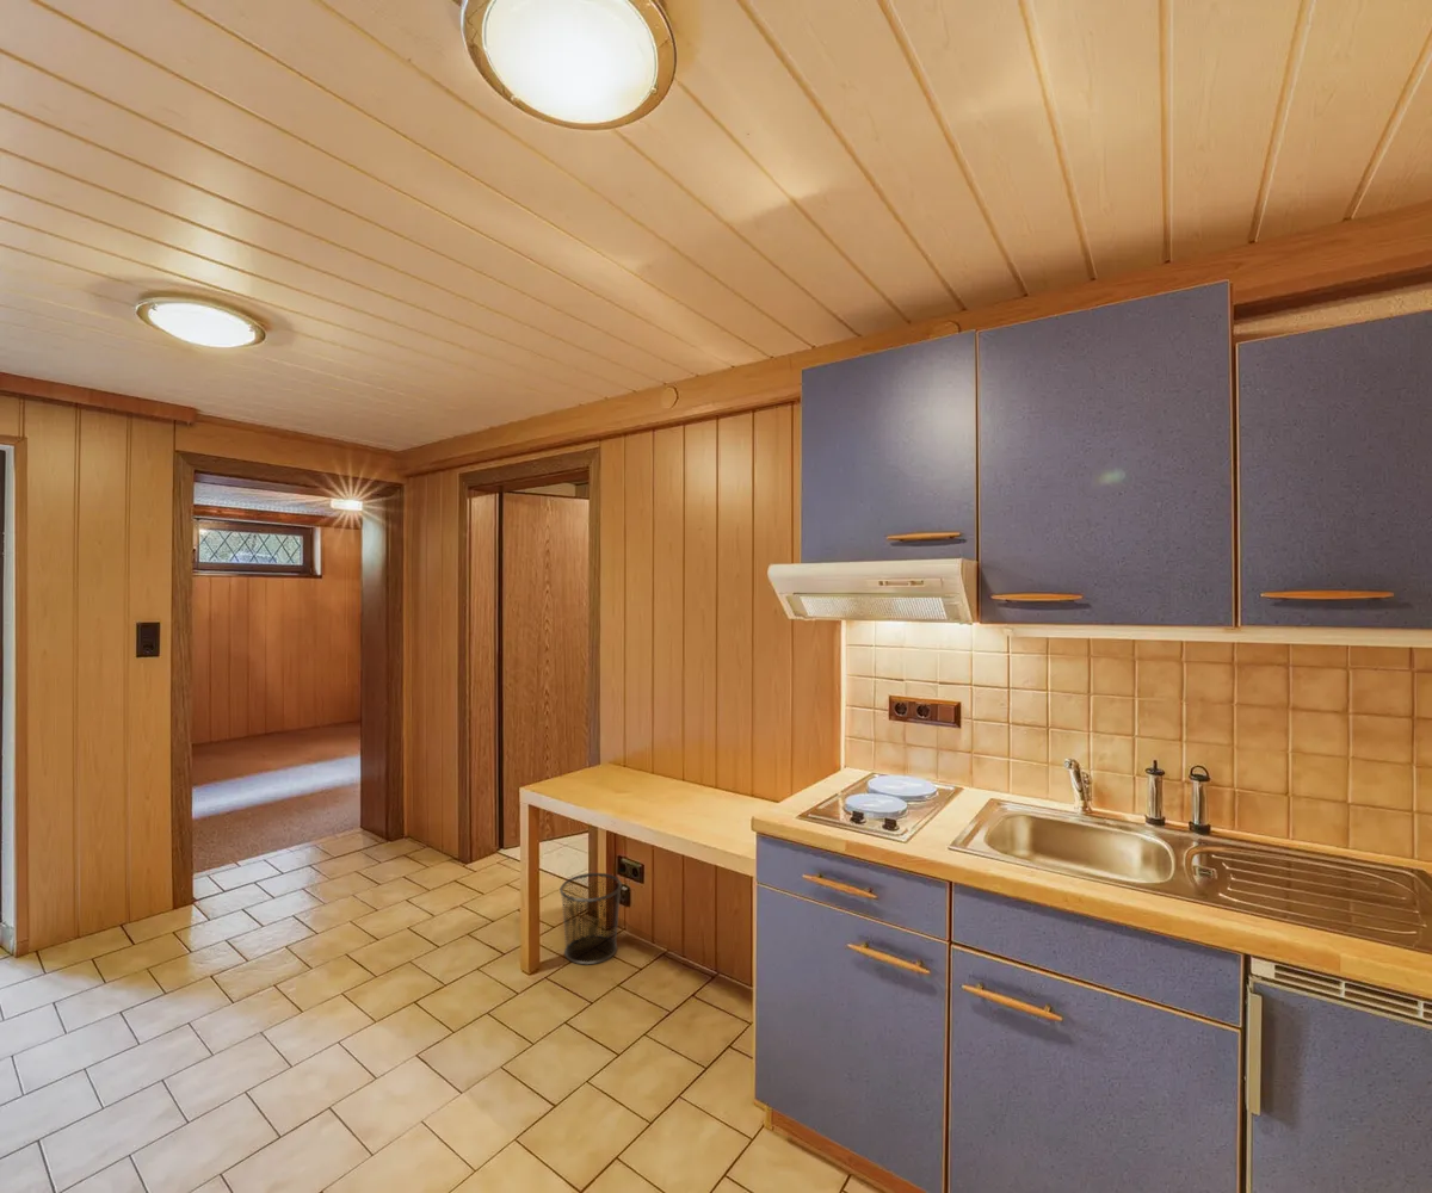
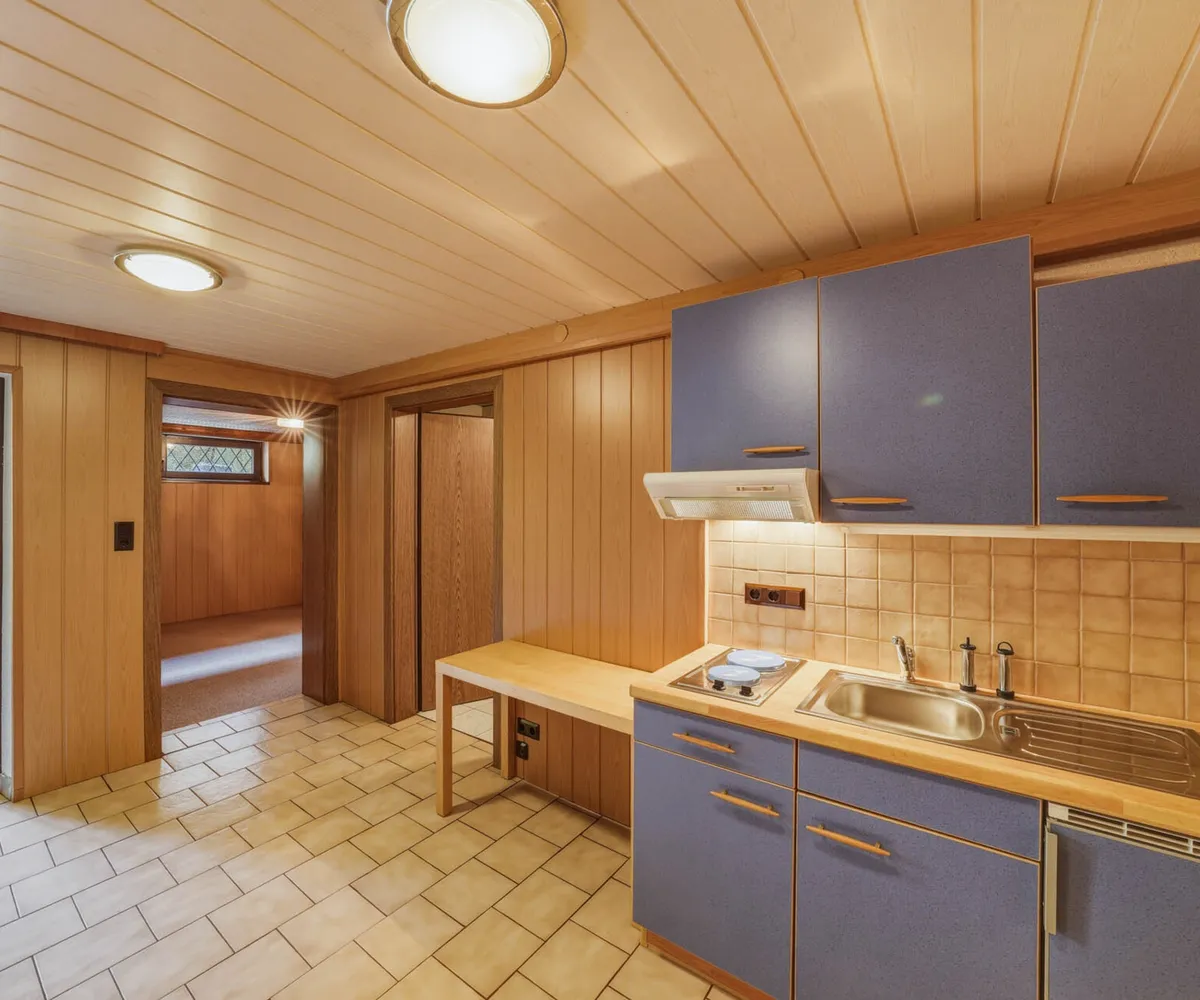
- waste bin [558,872,623,966]
